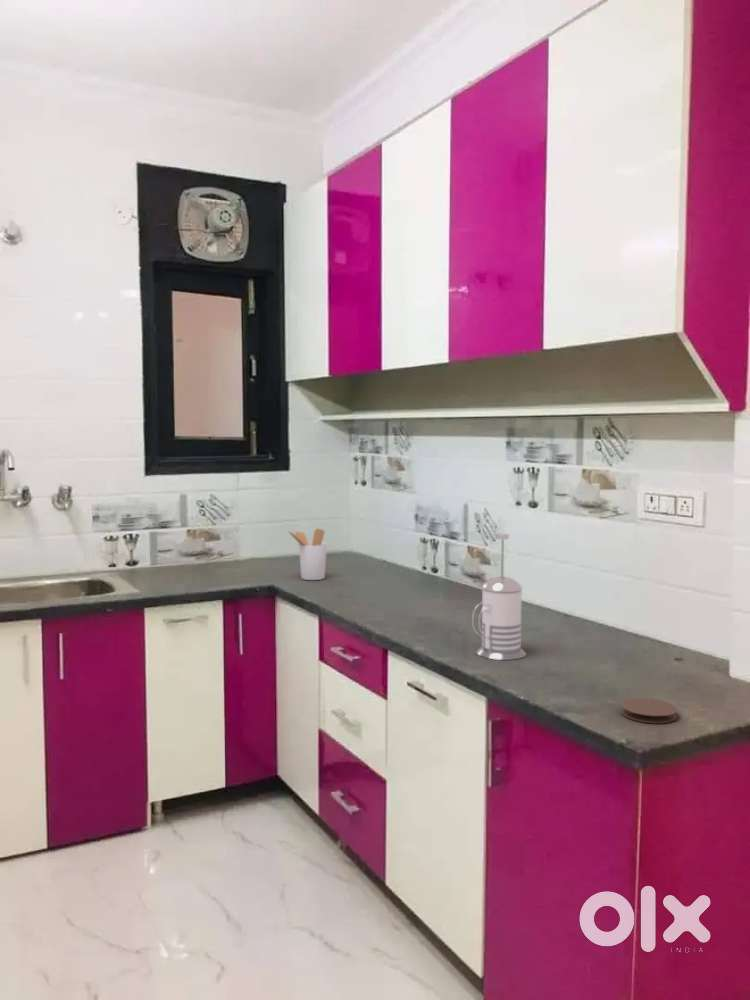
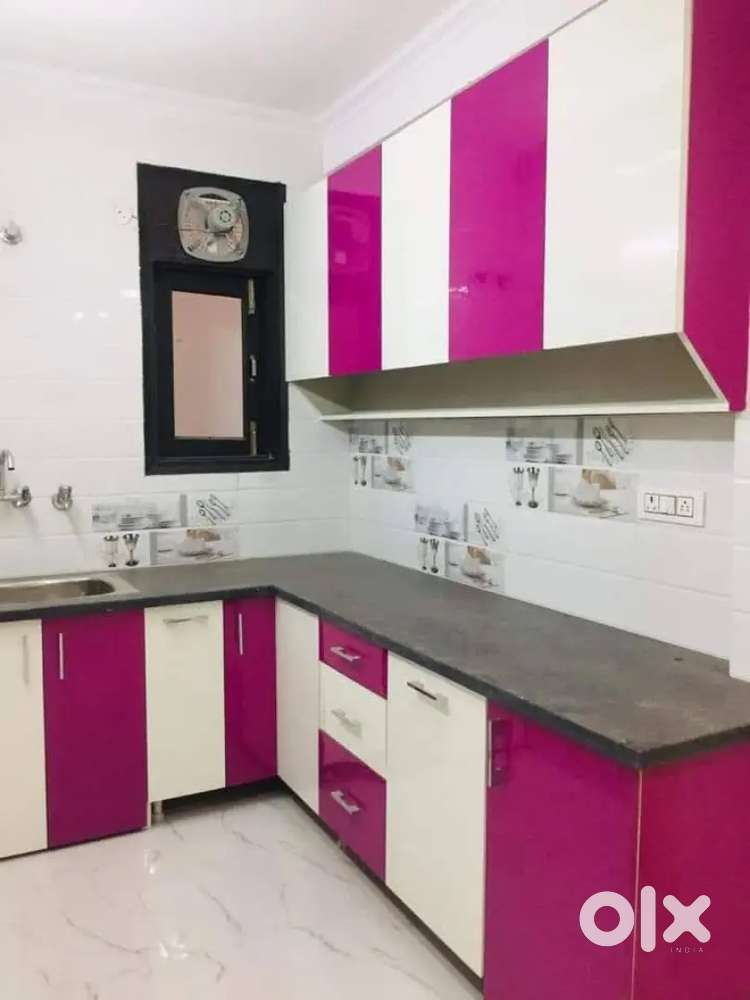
- coaster [619,697,678,724]
- utensil holder [286,528,328,581]
- french press [471,533,527,661]
